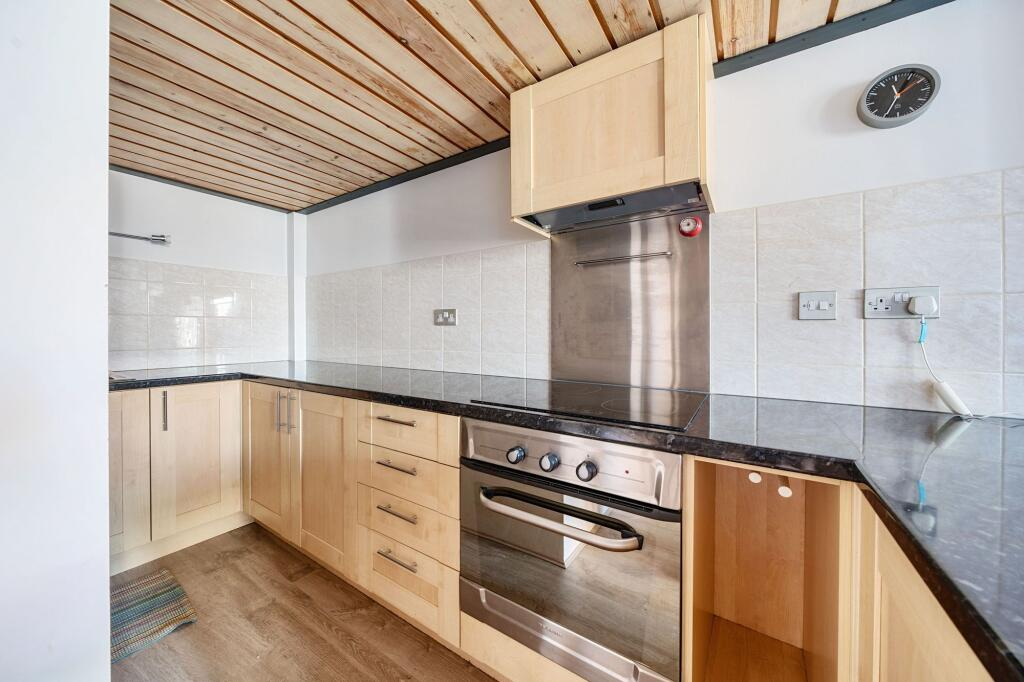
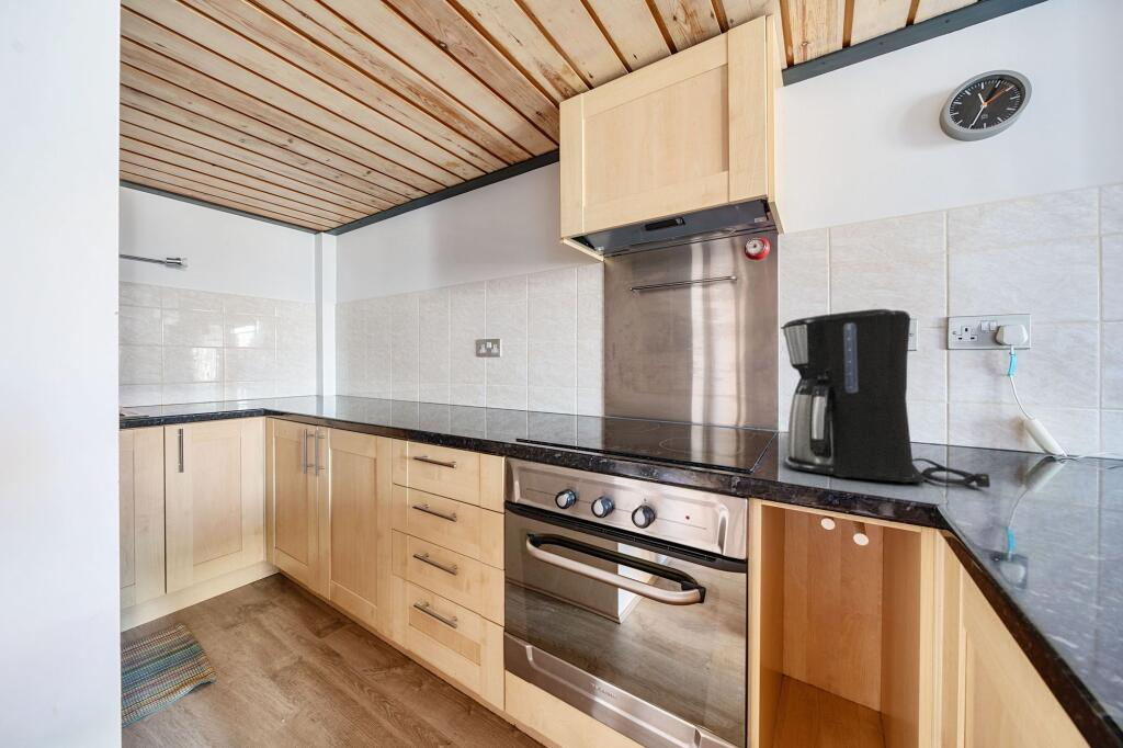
+ coffee maker [780,308,991,489]
